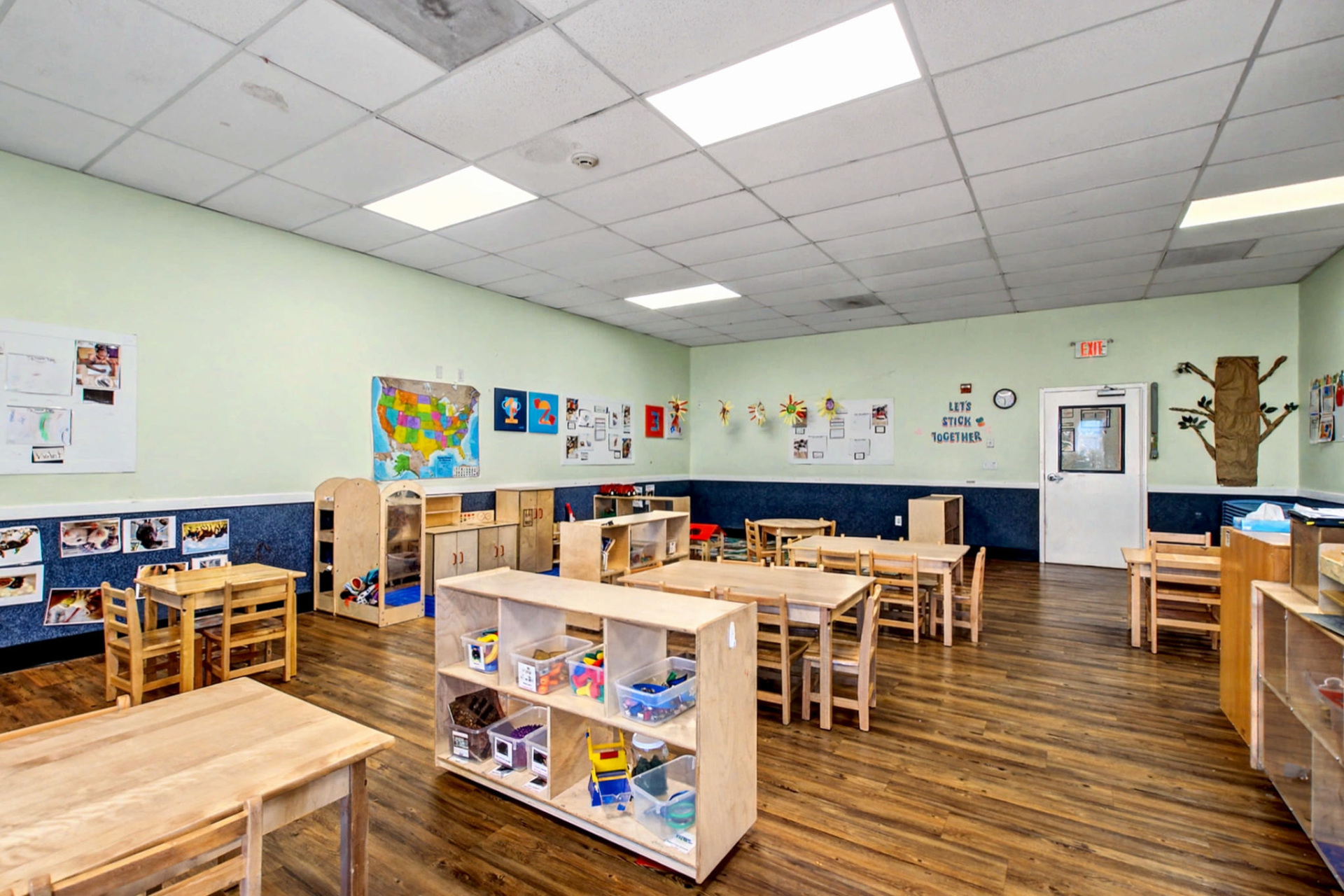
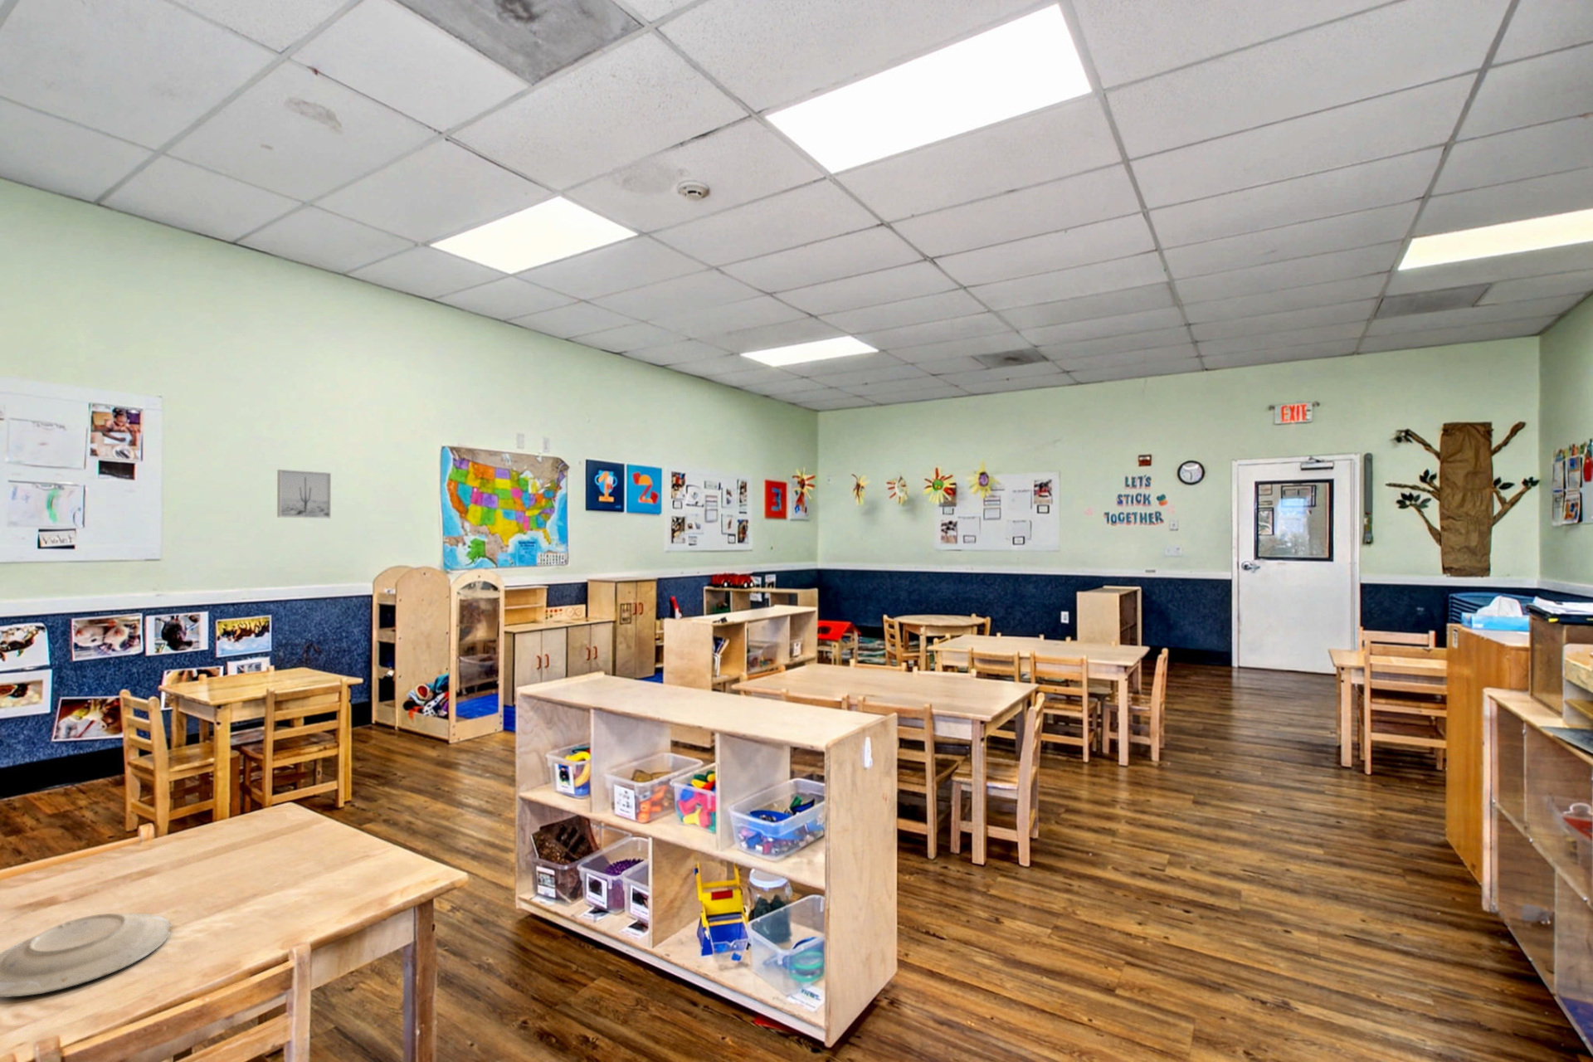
+ plate [0,913,173,998]
+ wall art [276,468,332,519]
